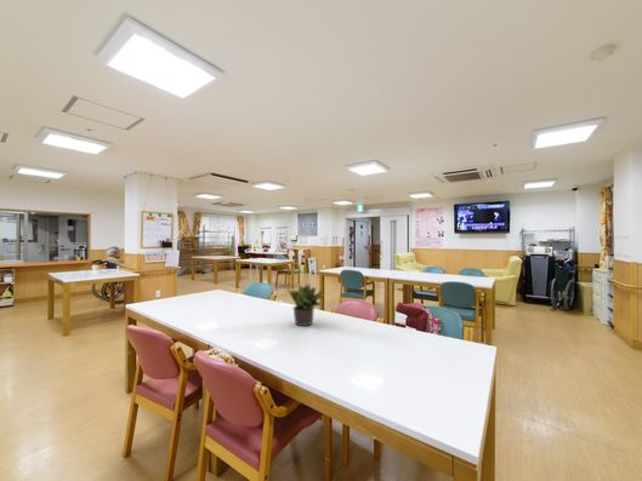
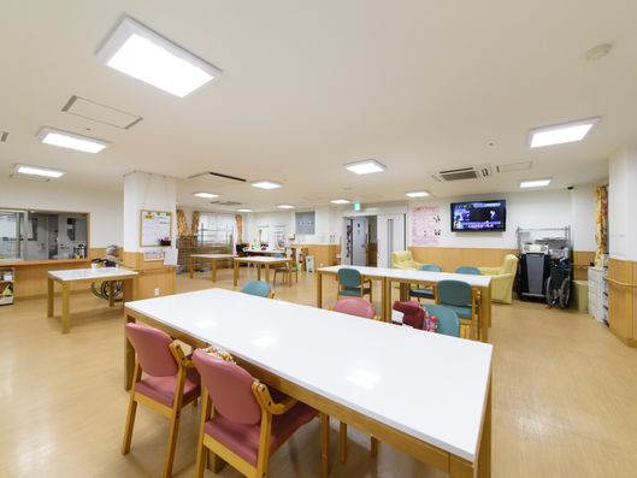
- potted plant [286,281,325,327]
